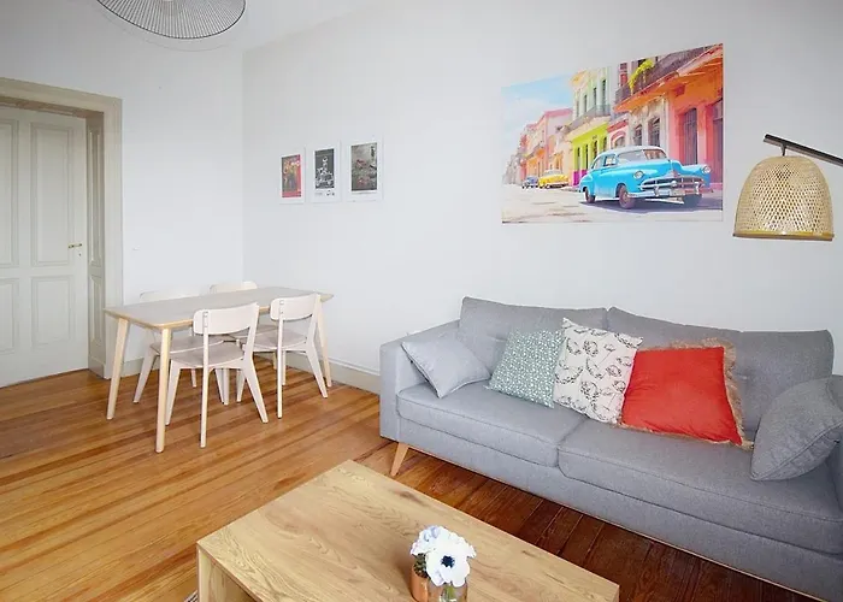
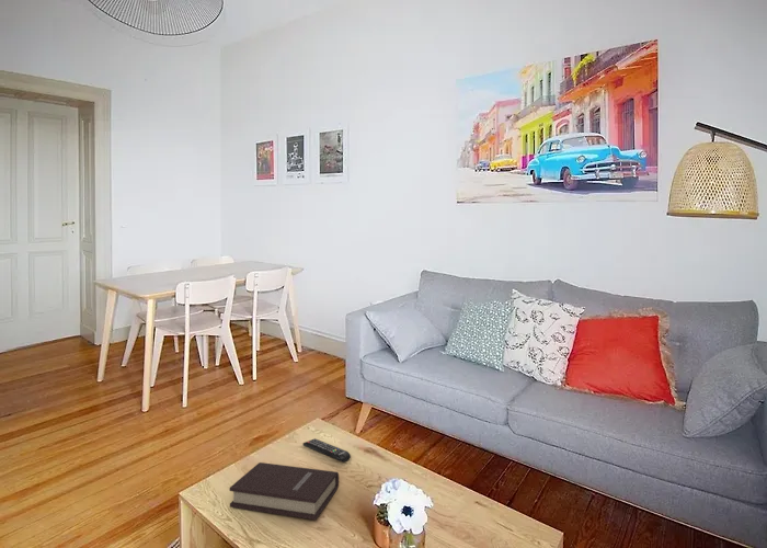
+ remote control [301,437,352,464]
+ book [228,461,340,521]
